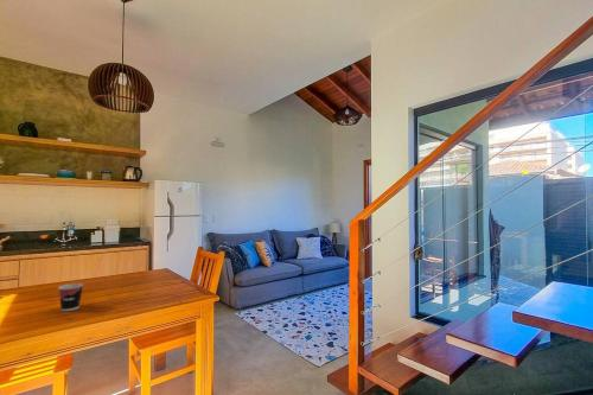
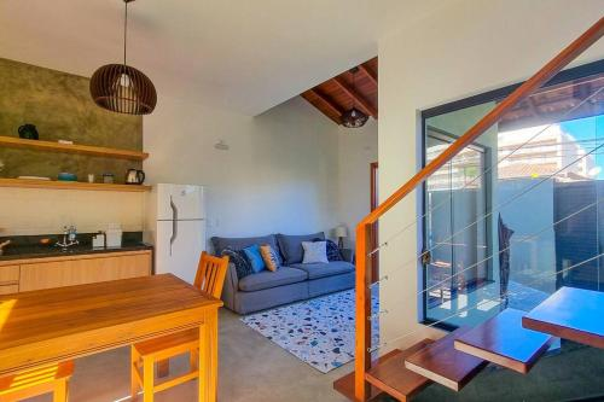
- cup [57,282,84,312]
